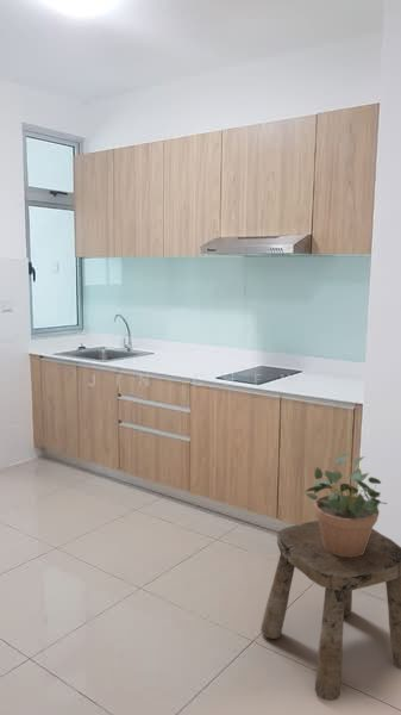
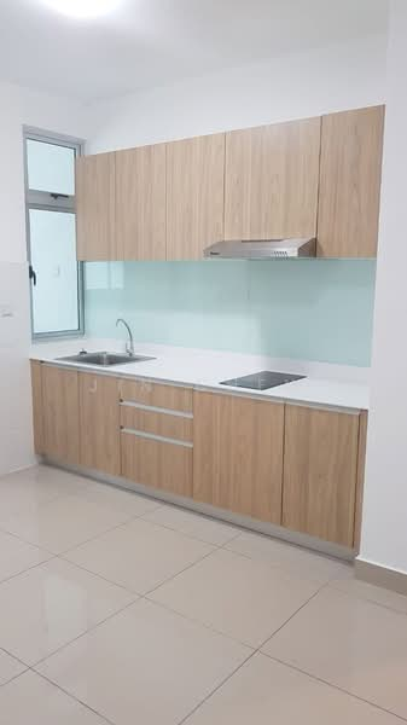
- stool [259,520,401,702]
- potted plant [303,453,388,558]
